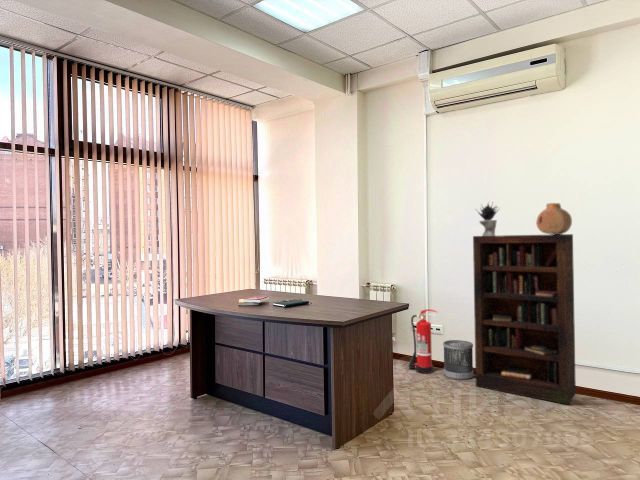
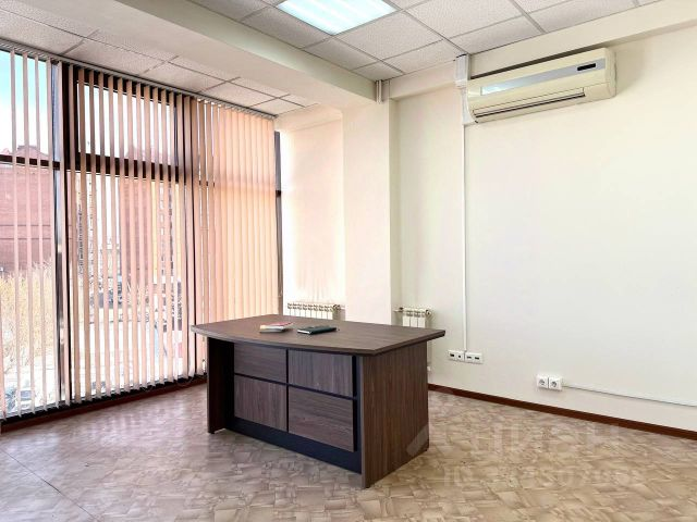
- bookcase [472,233,577,406]
- fire extinguisher [408,308,438,375]
- potted plant [474,200,501,236]
- wastebasket [442,339,474,381]
- vase [535,202,573,235]
